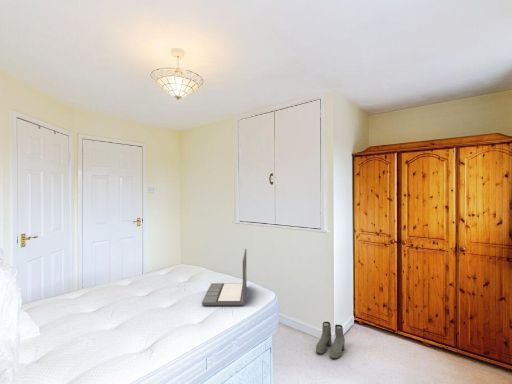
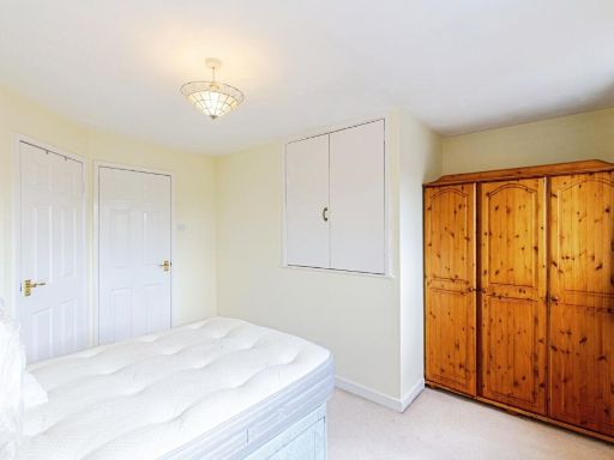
- laptop [201,248,248,307]
- boots [315,321,346,360]
